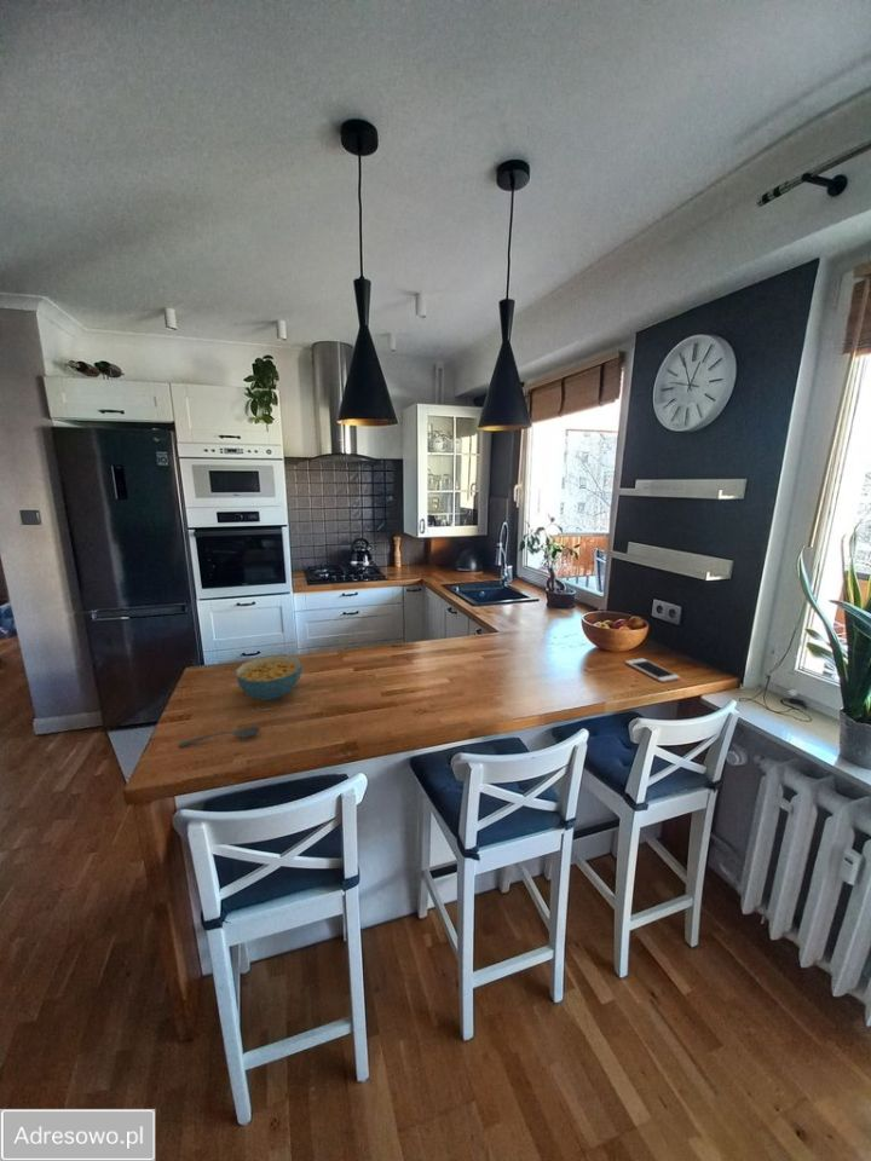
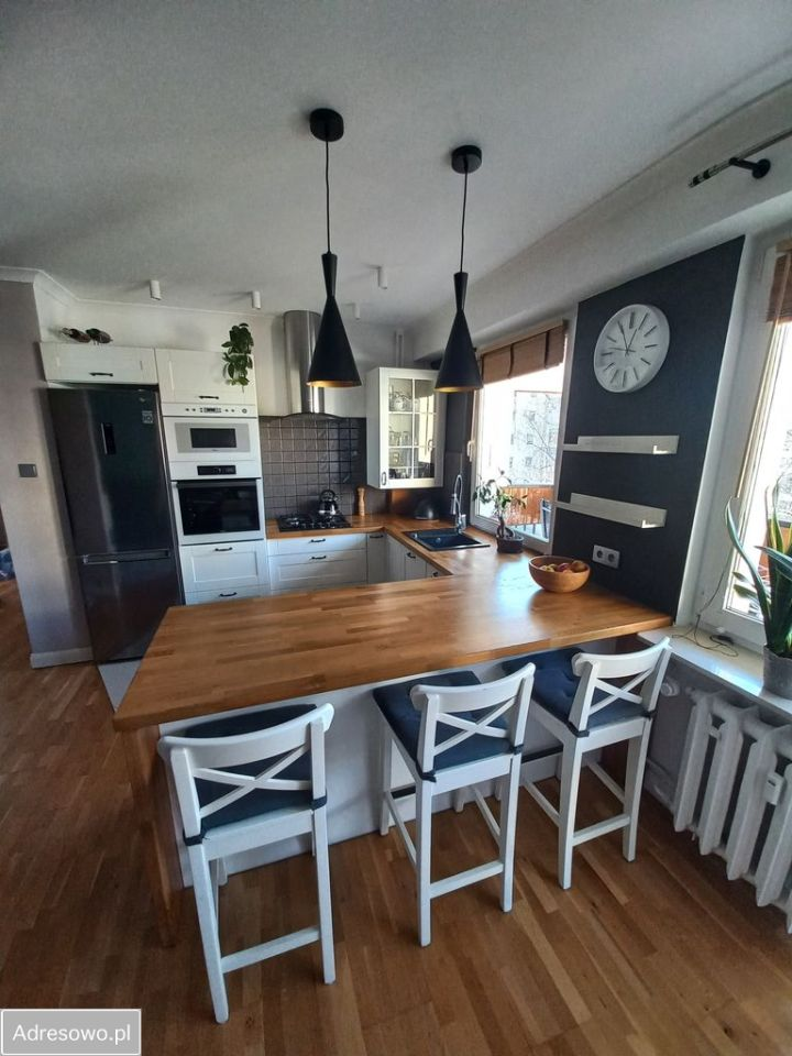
- cell phone [624,658,681,683]
- soupspoon [178,726,261,747]
- cereal bowl [235,654,304,701]
